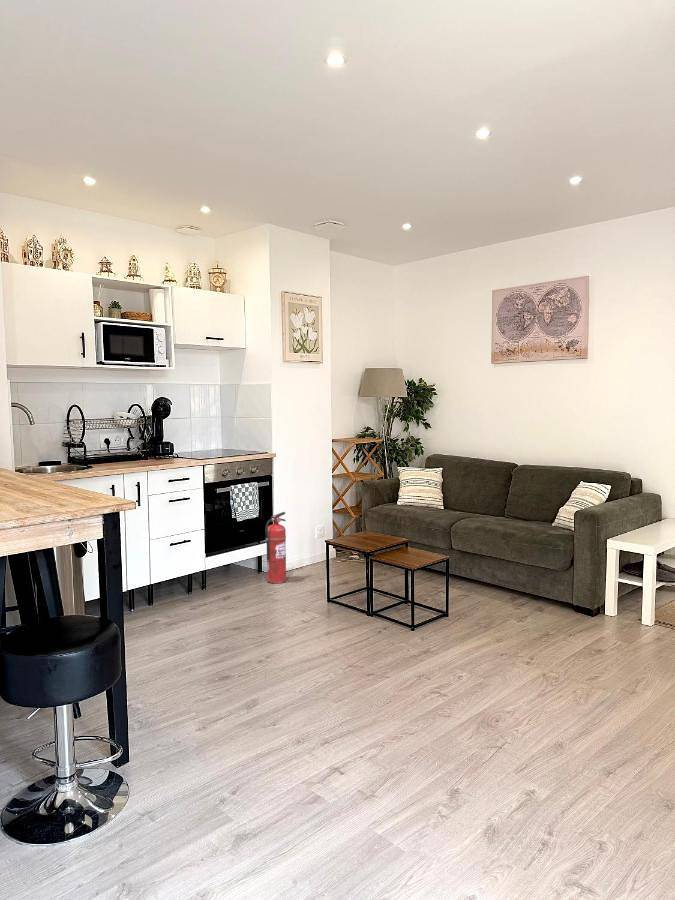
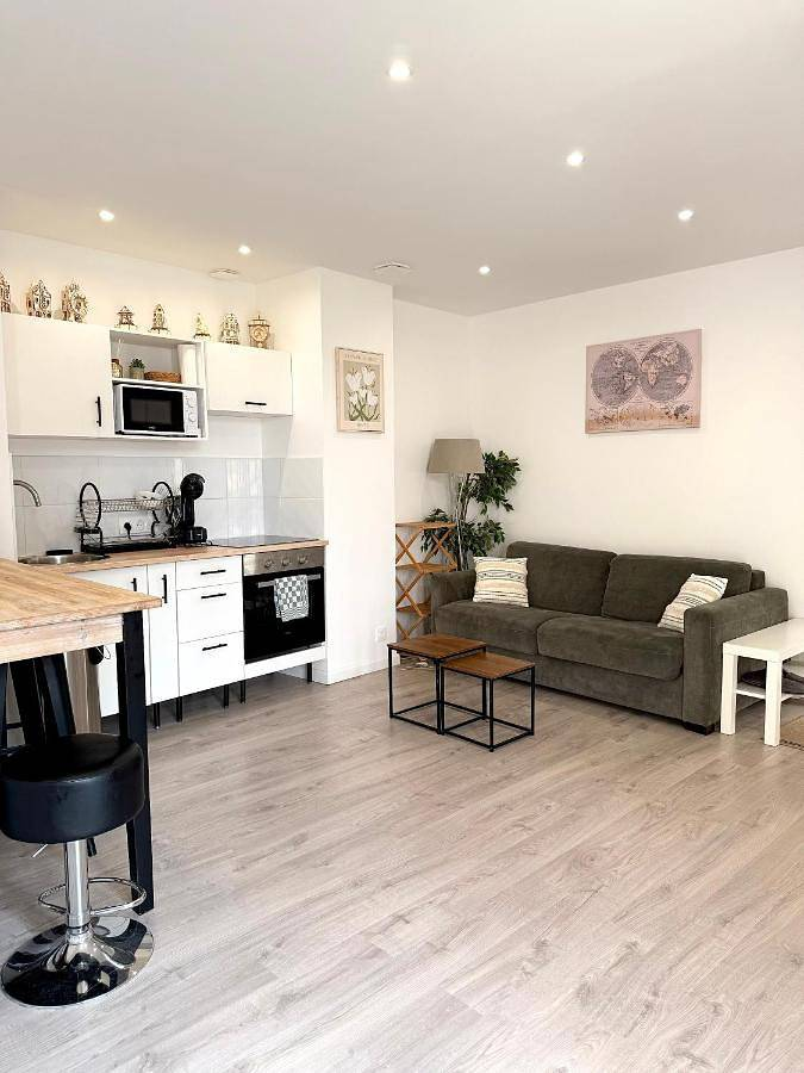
- fire extinguisher [264,511,287,584]
